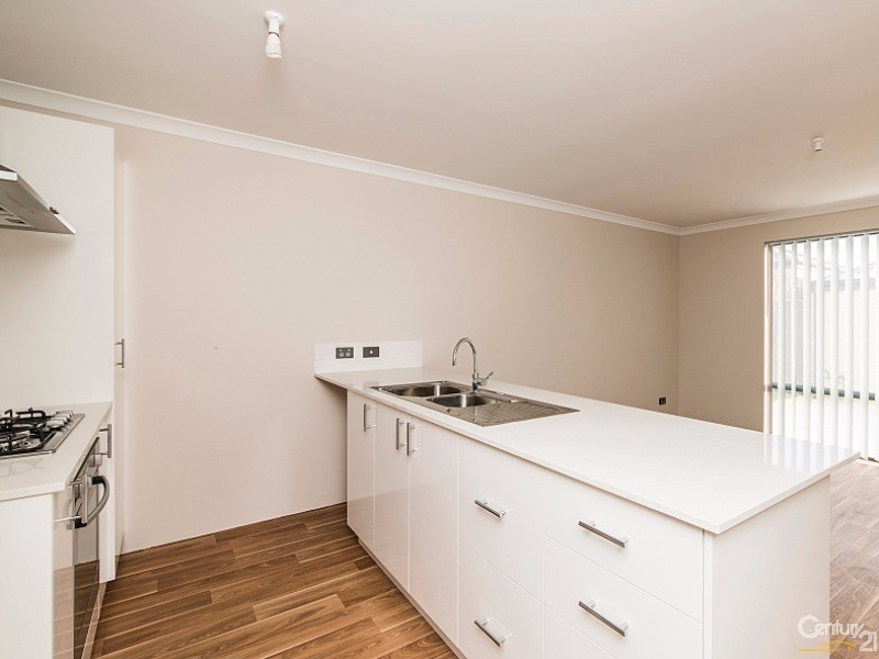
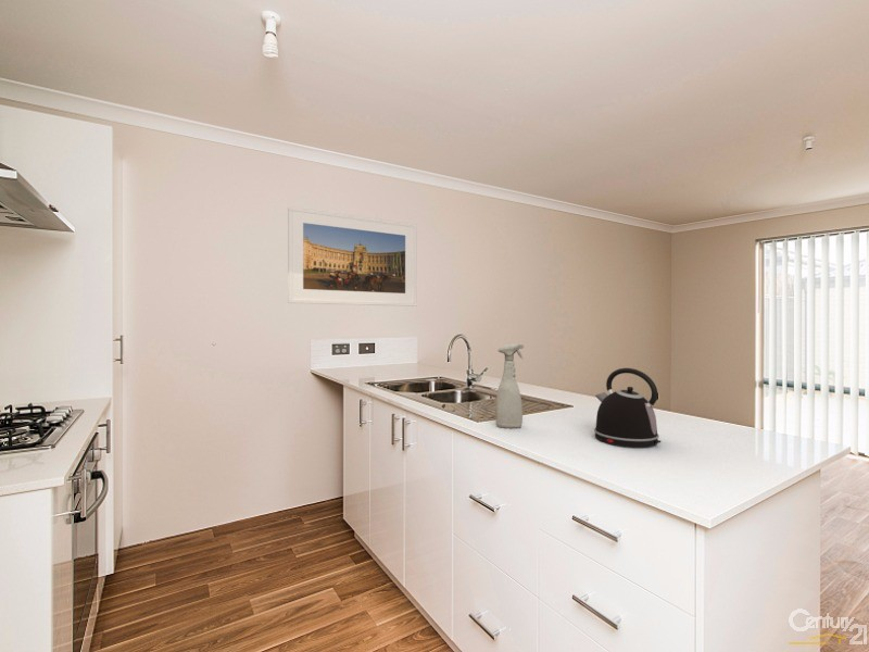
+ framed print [287,205,417,308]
+ kettle [593,367,662,448]
+ spray bottle [495,343,525,429]
